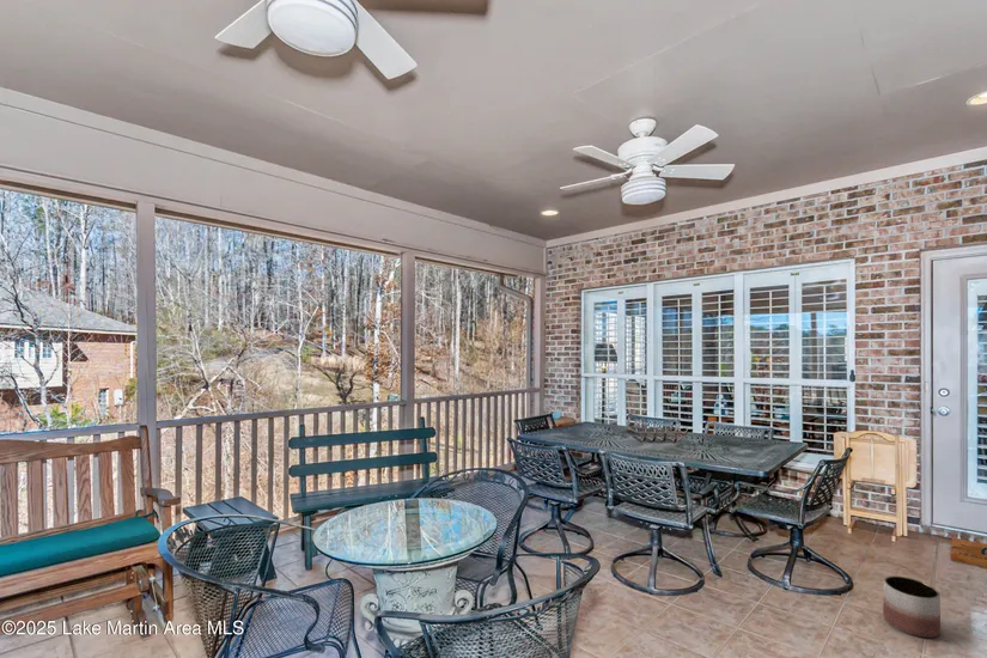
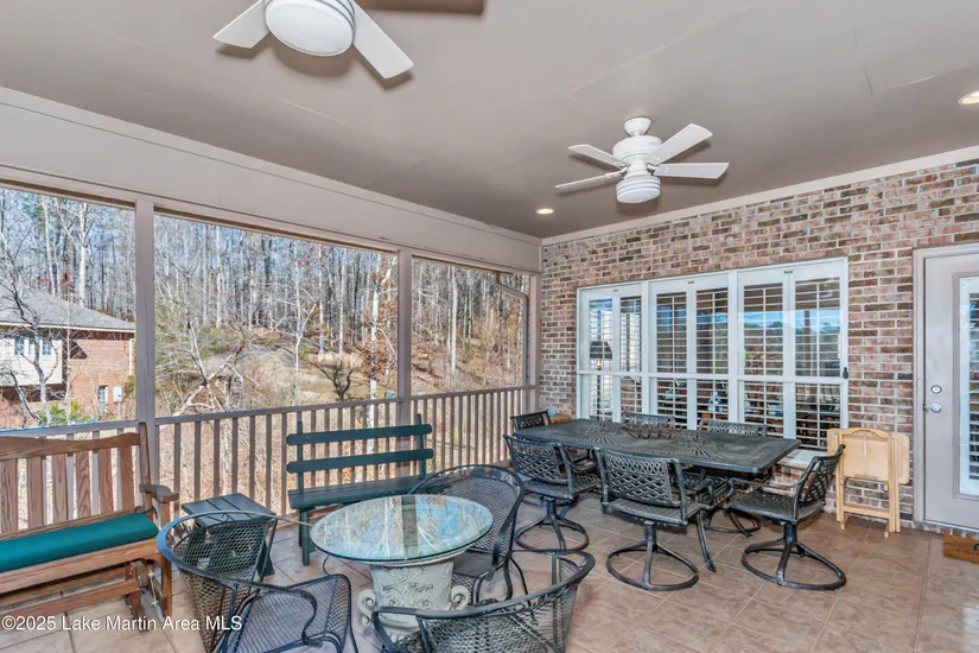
- planter [882,574,942,639]
